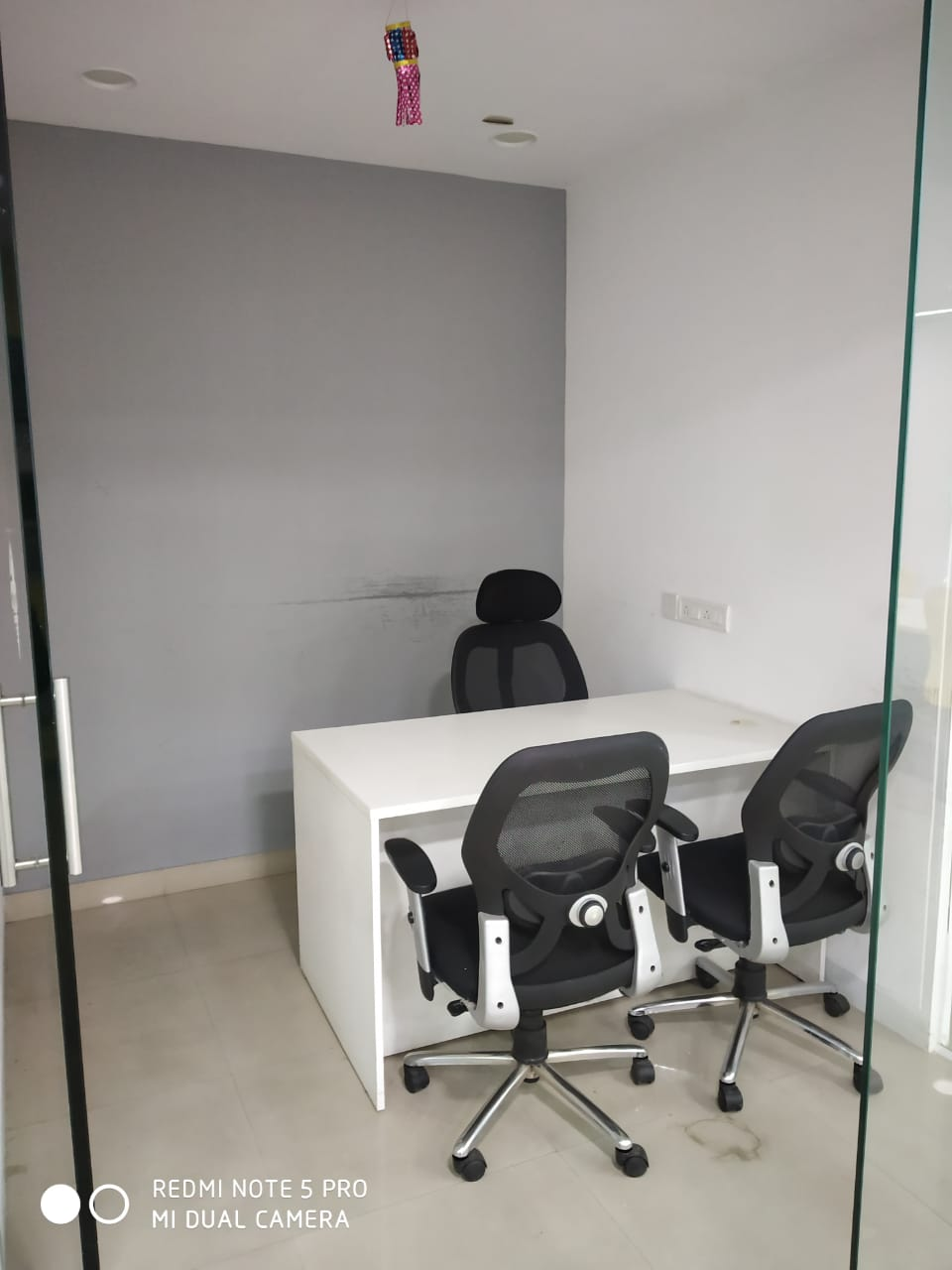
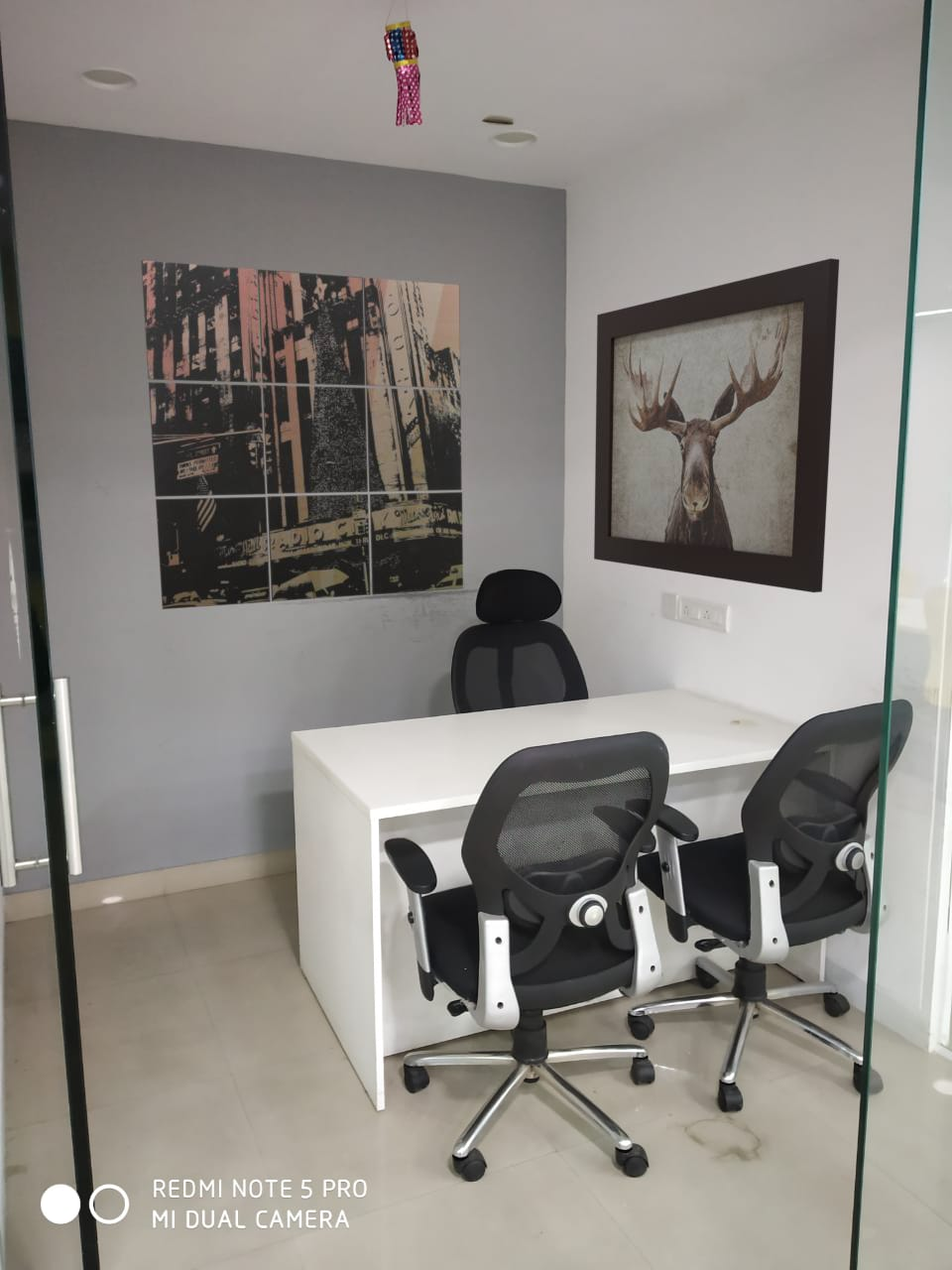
+ wall art [593,258,840,593]
+ wall art [140,259,464,610]
